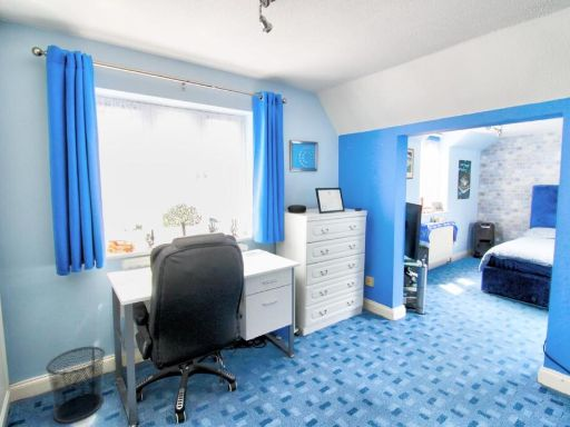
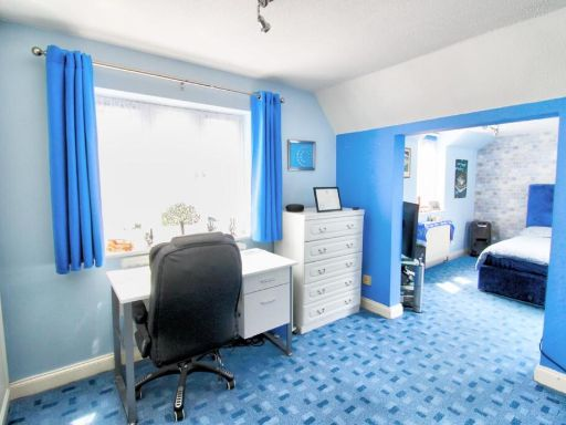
- waste bin [45,346,106,424]
